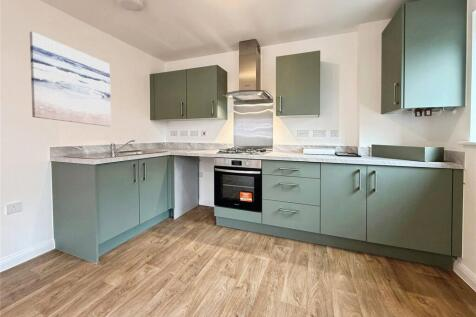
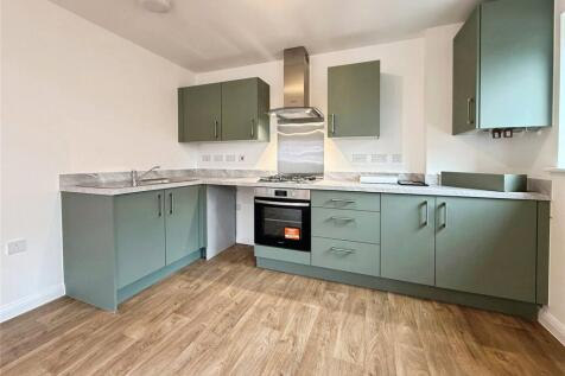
- wall art [29,31,112,127]
